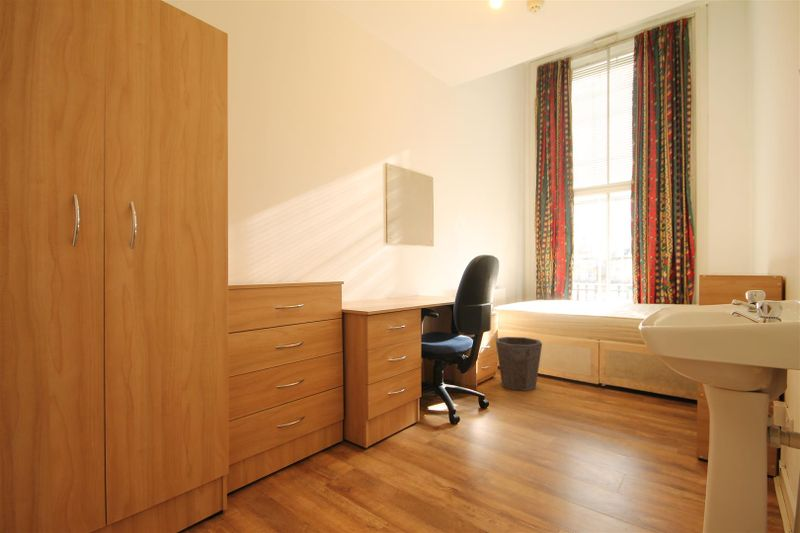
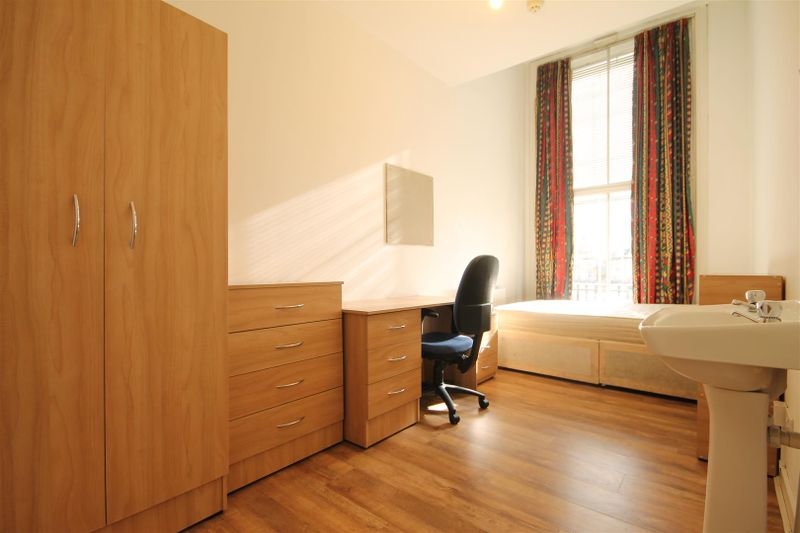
- waste bin [495,336,543,392]
